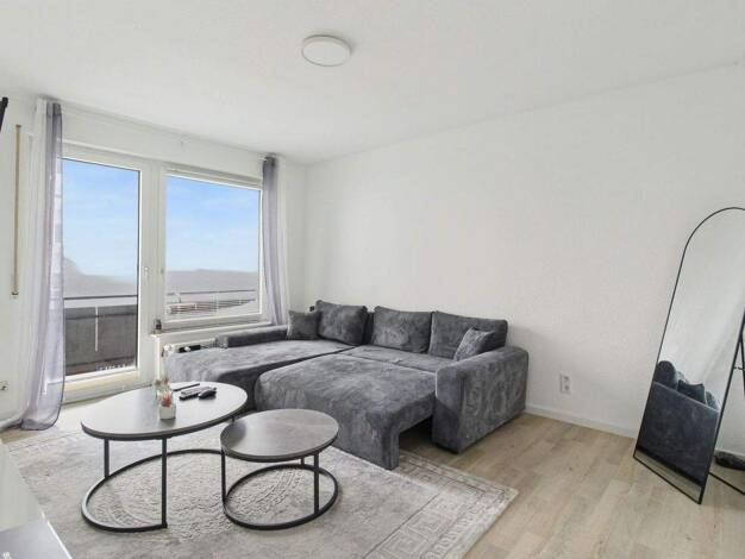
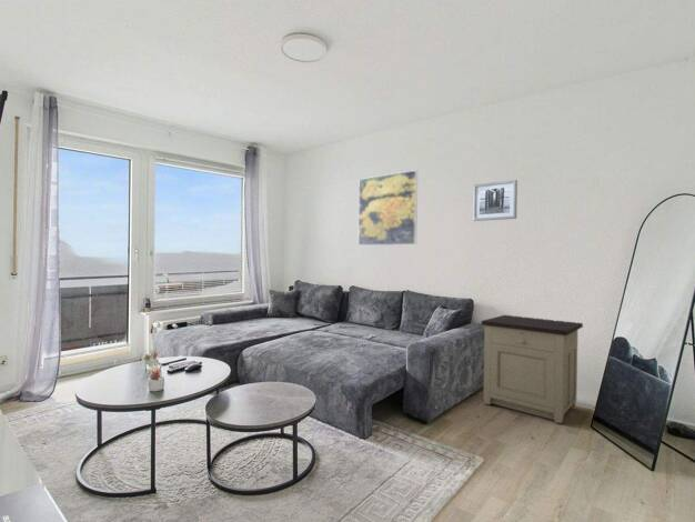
+ nightstand [481,314,584,424]
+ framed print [357,169,419,247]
+ wall art [472,179,518,222]
